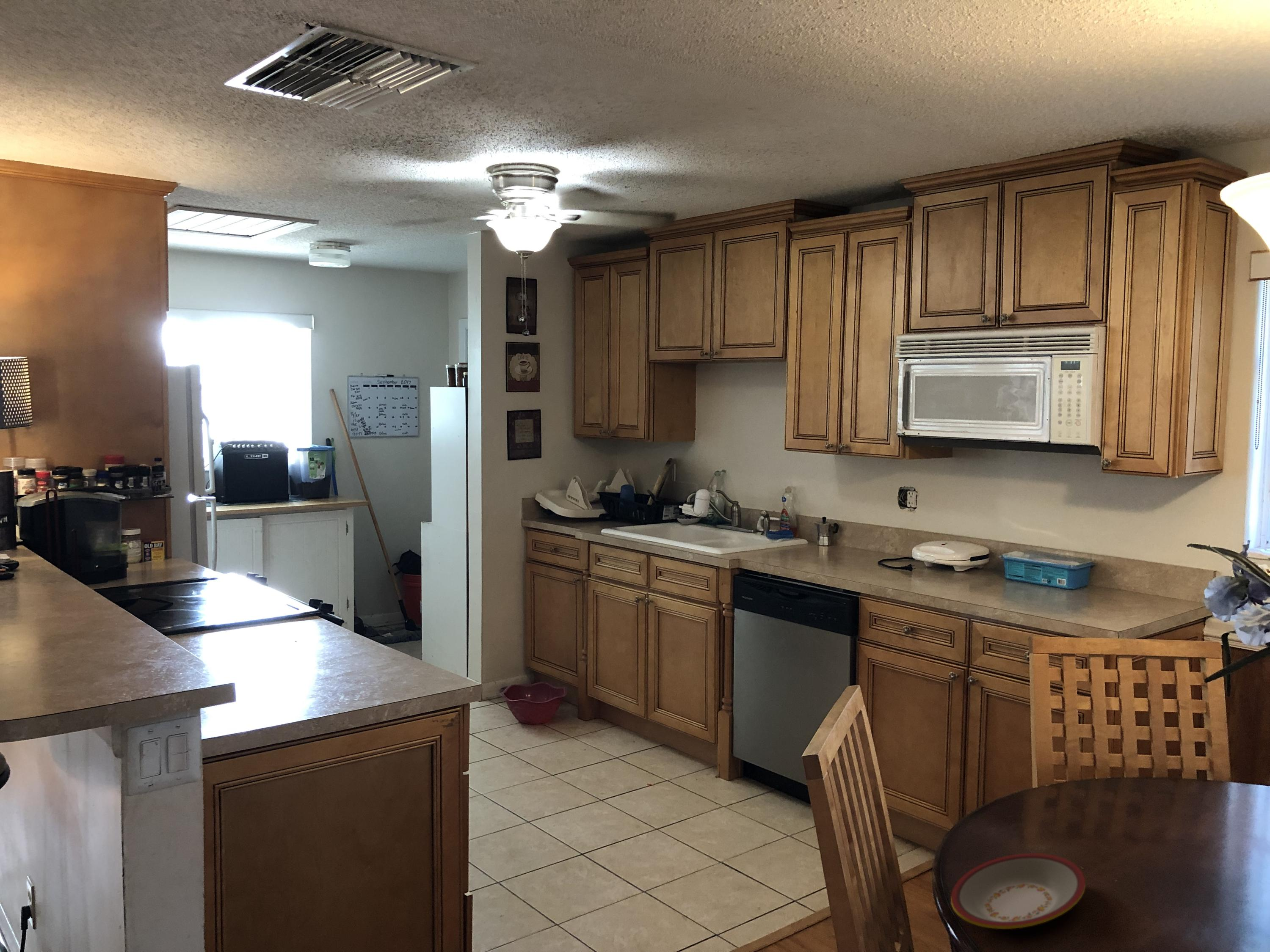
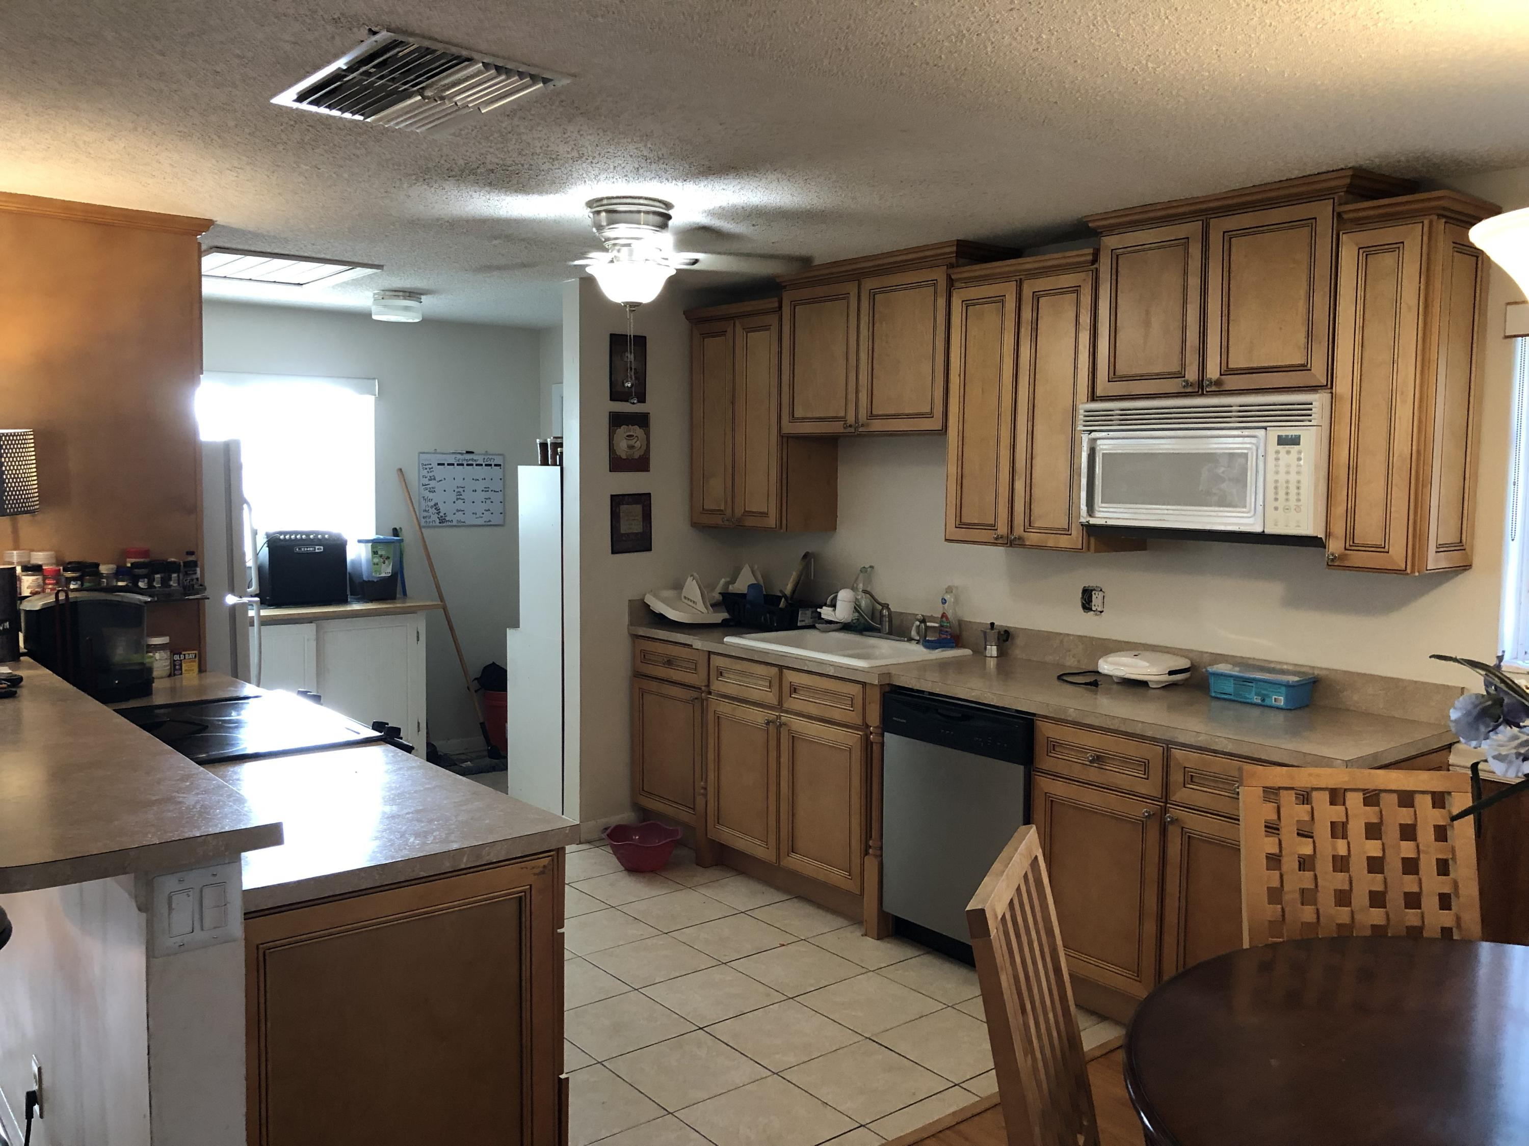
- plate [950,853,1086,930]
